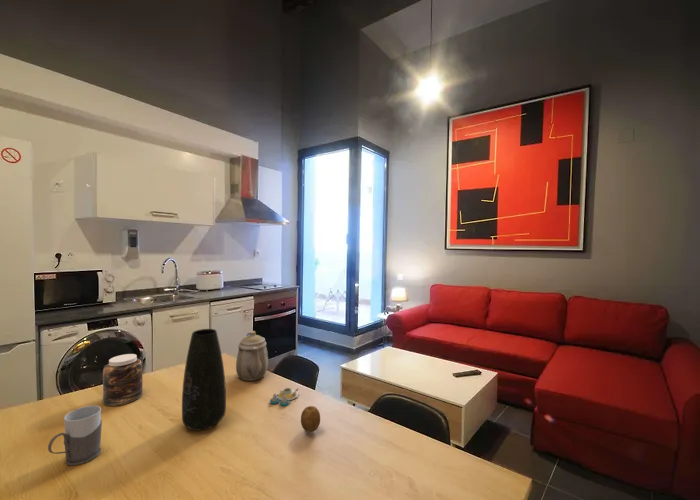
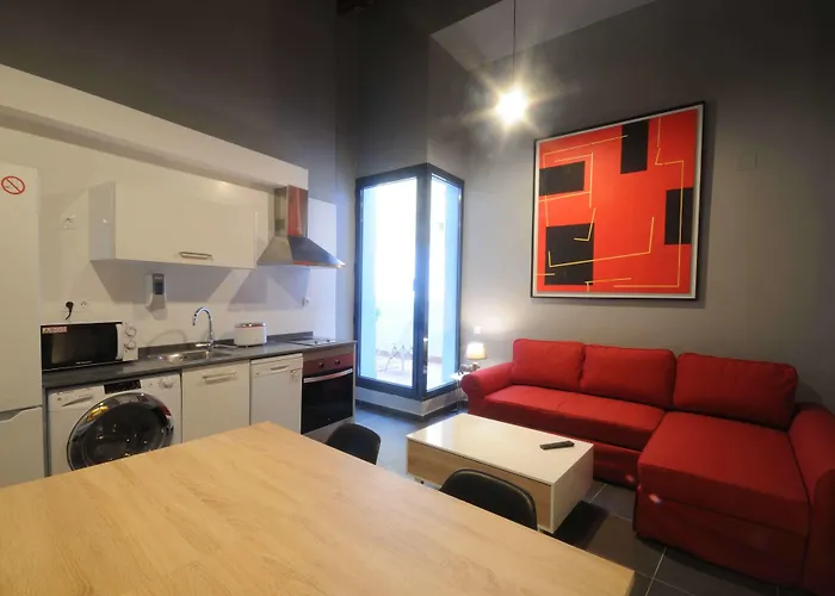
- salt and pepper shaker set [269,387,300,407]
- teapot [235,330,269,382]
- jar [102,353,144,407]
- mug [47,405,103,466]
- fruit [300,405,321,433]
- vase [181,328,227,432]
